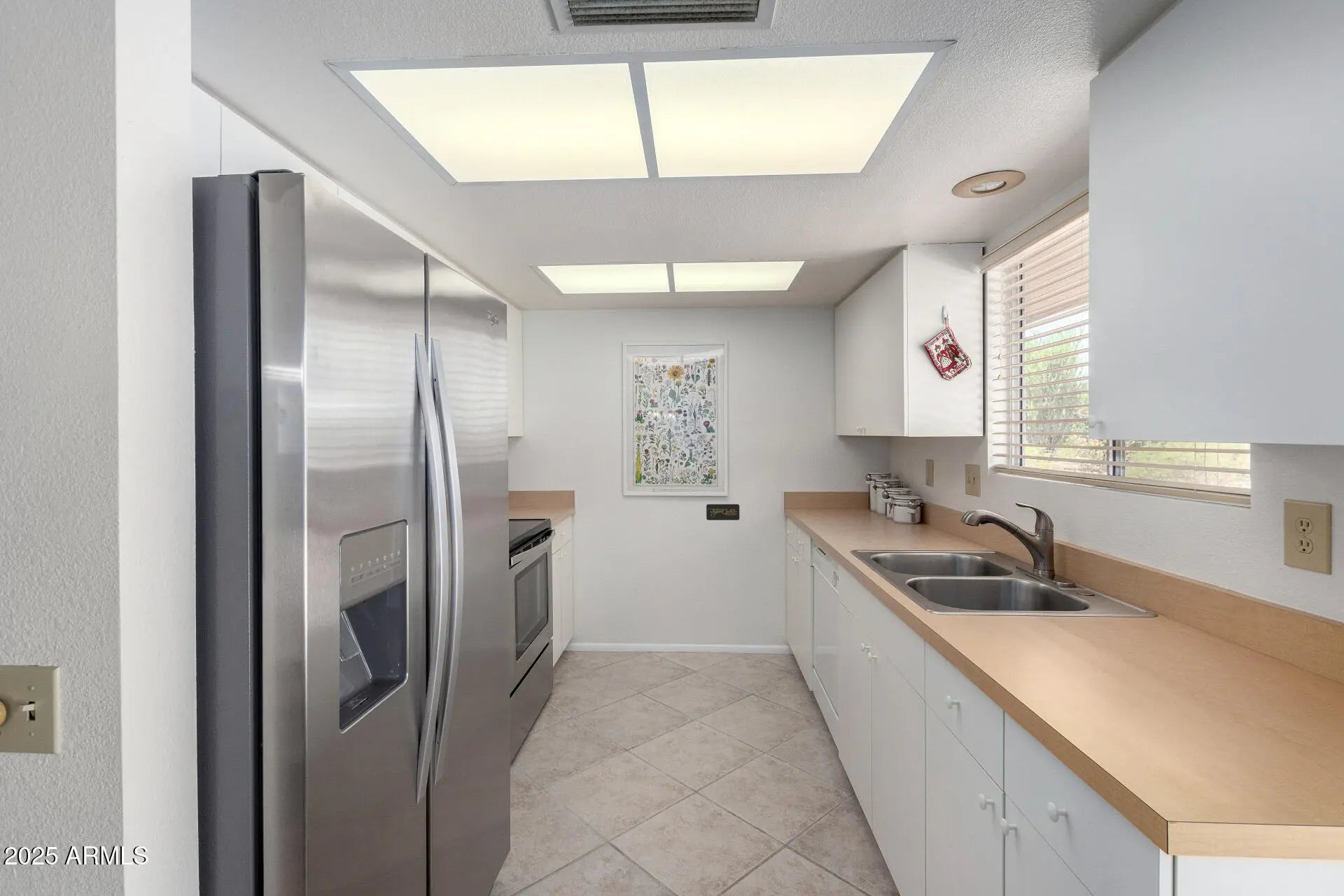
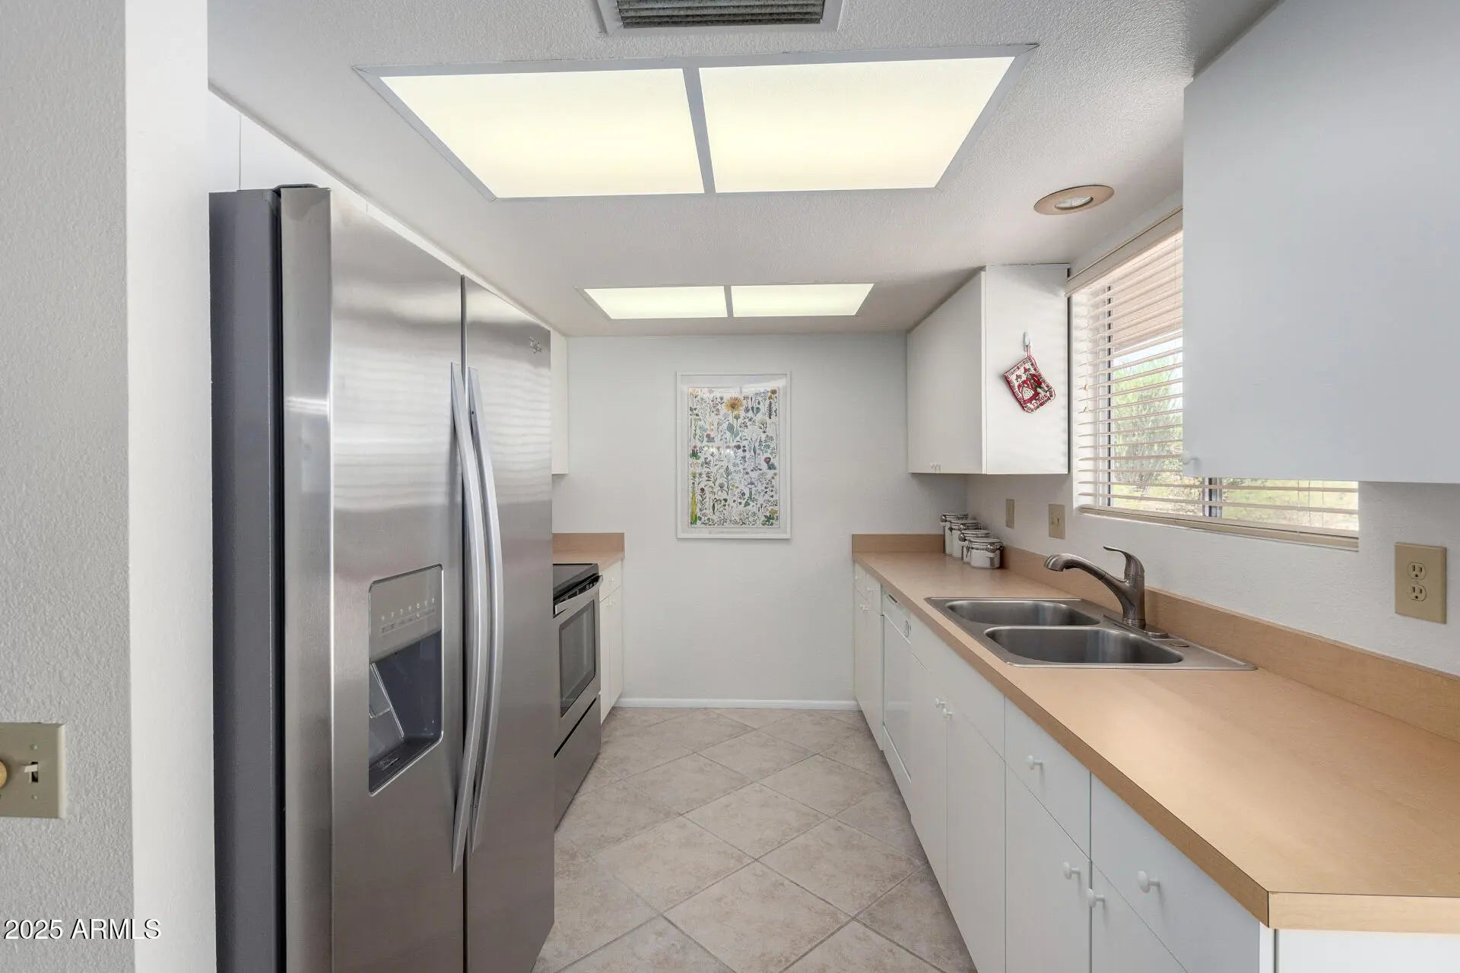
- nameplate [706,503,740,521]
